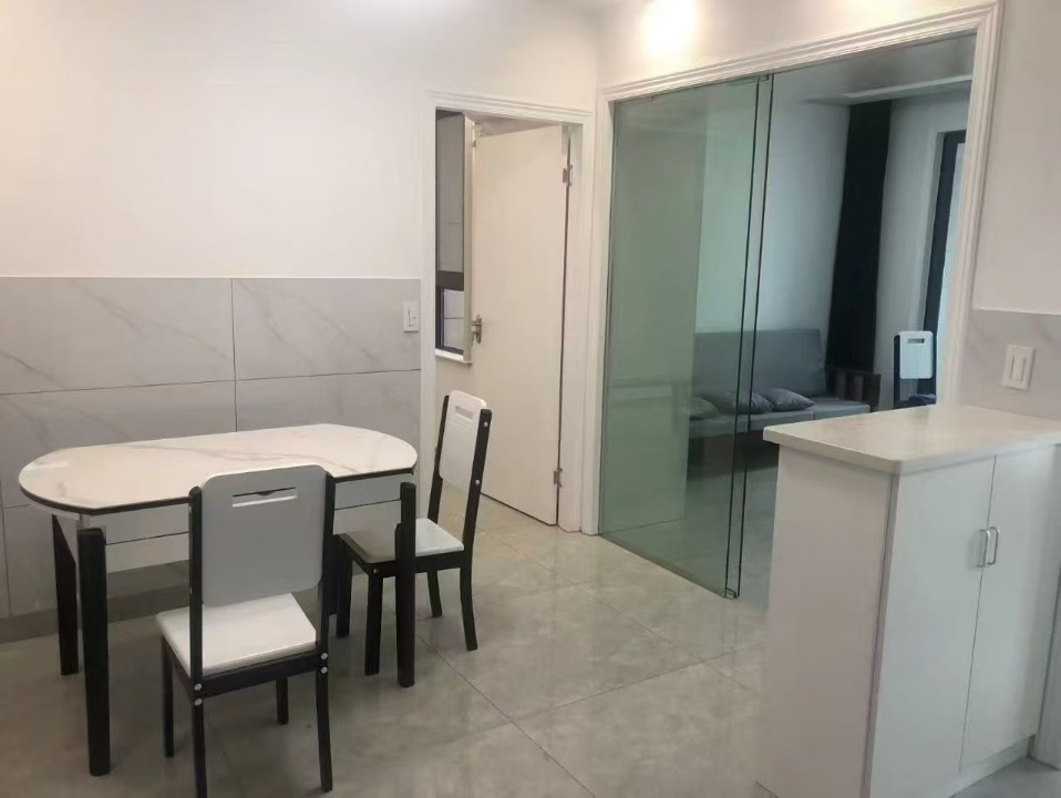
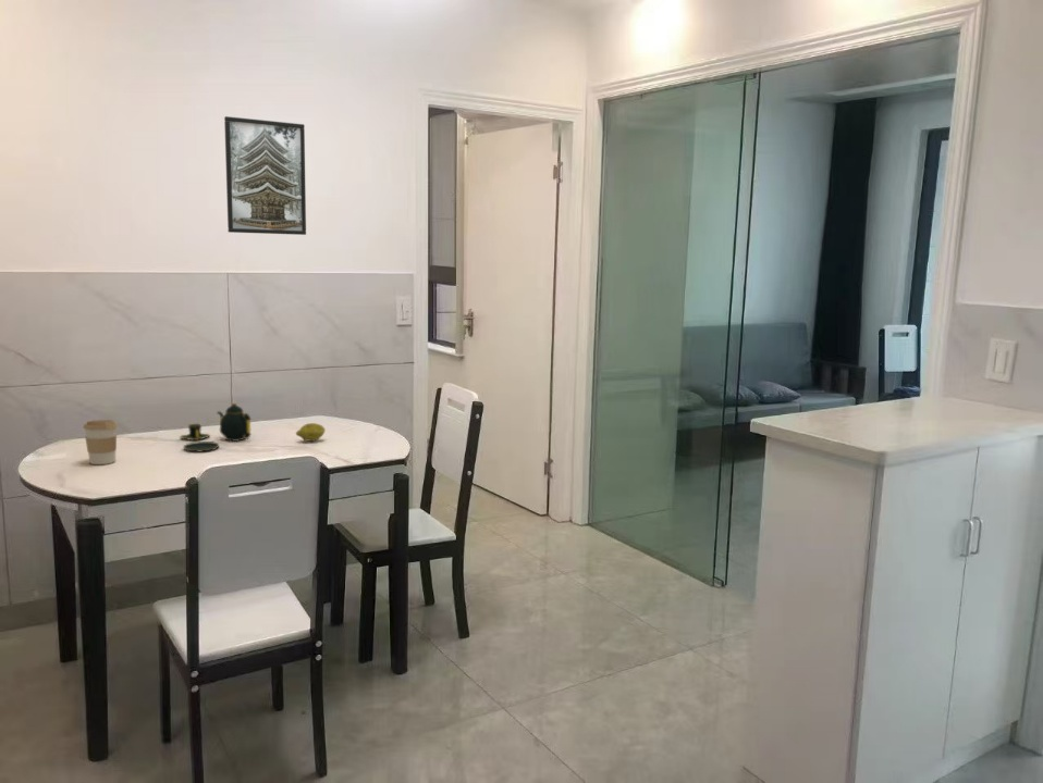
+ coffee cup [82,419,119,465]
+ teapot [179,401,253,452]
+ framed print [223,115,307,236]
+ fruit [295,422,327,443]
